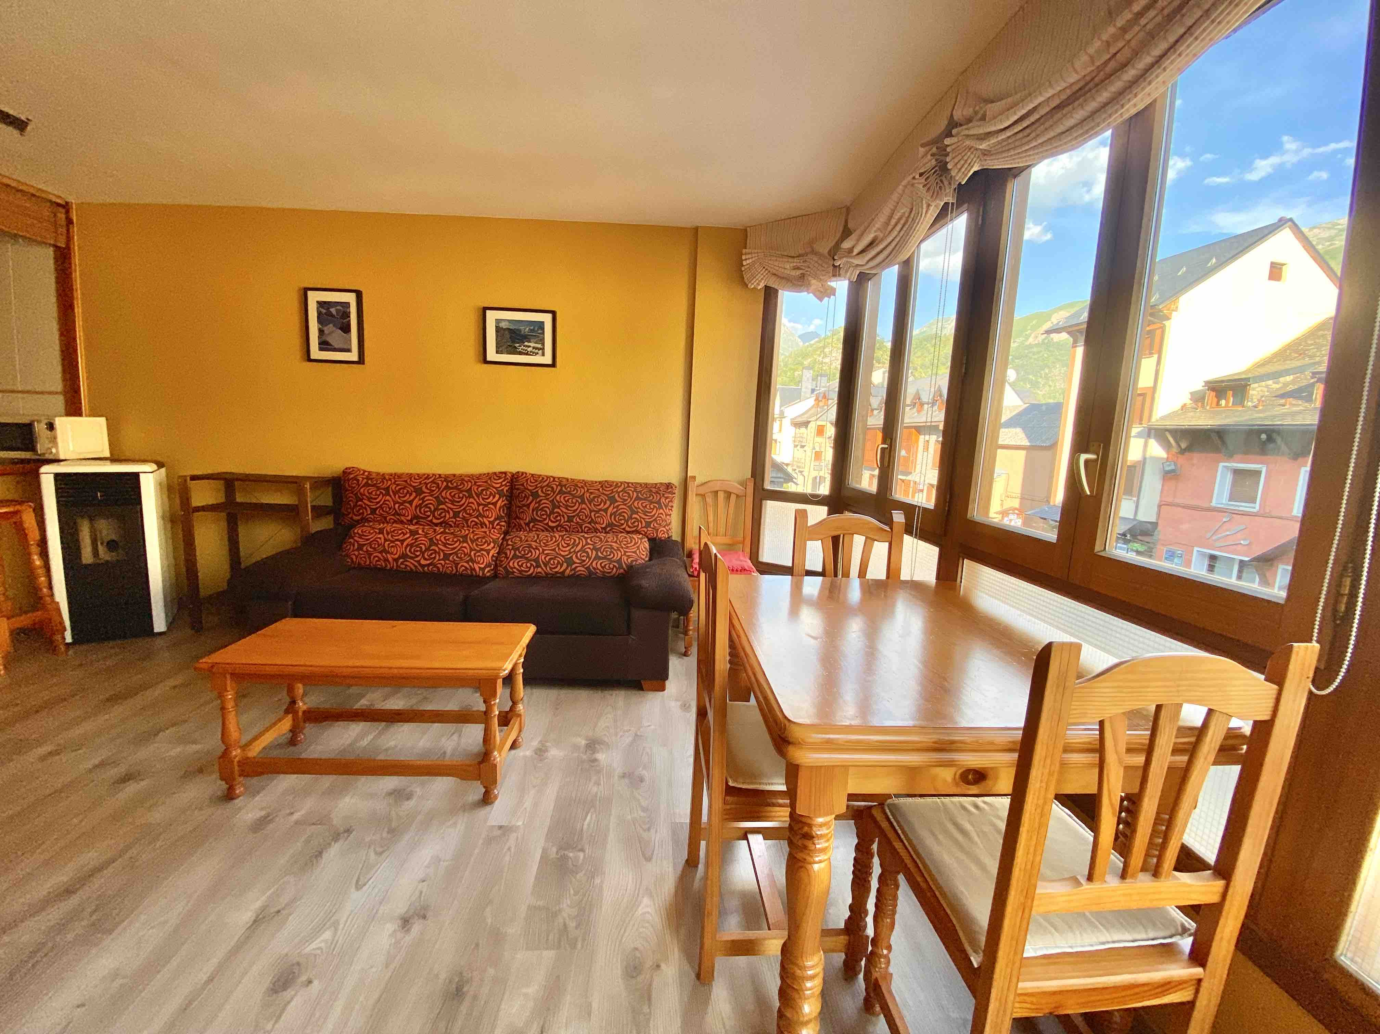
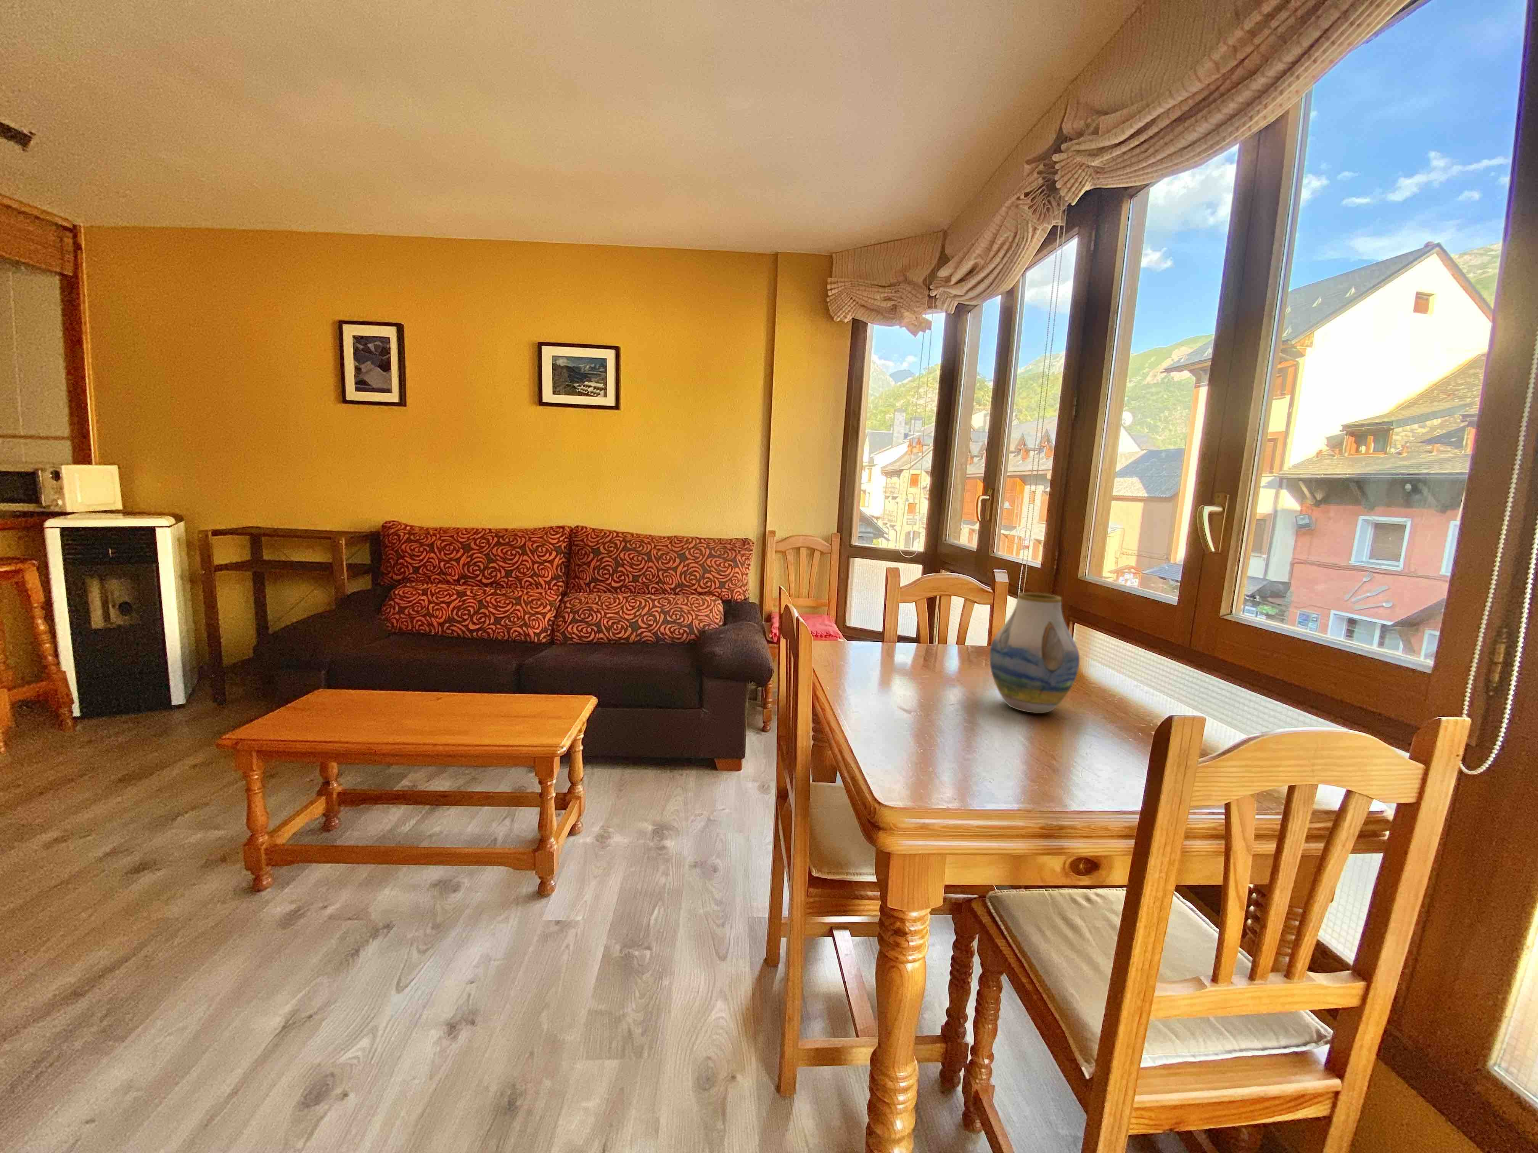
+ vase [989,592,1080,713]
